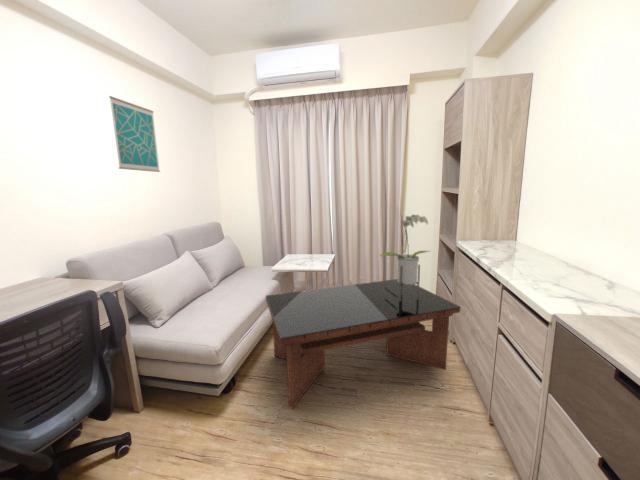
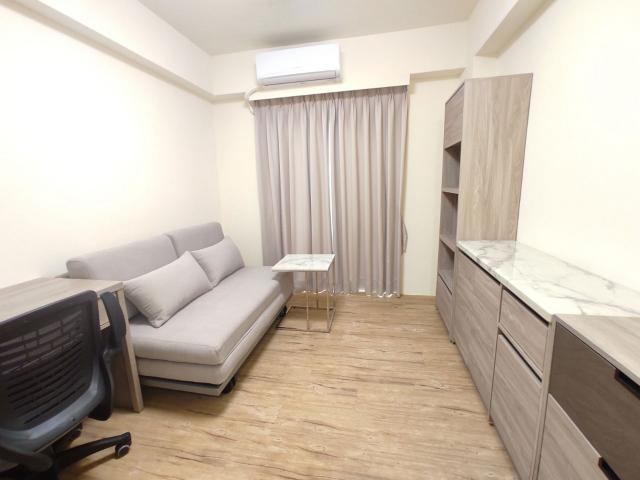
- wall art [108,95,161,173]
- coffee table [265,278,461,409]
- potted plant [378,213,431,301]
